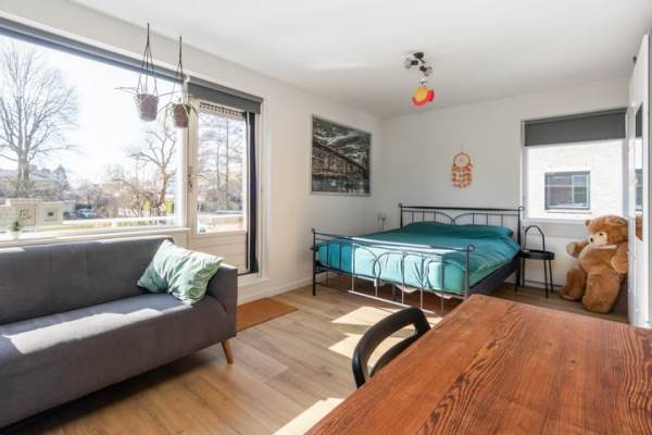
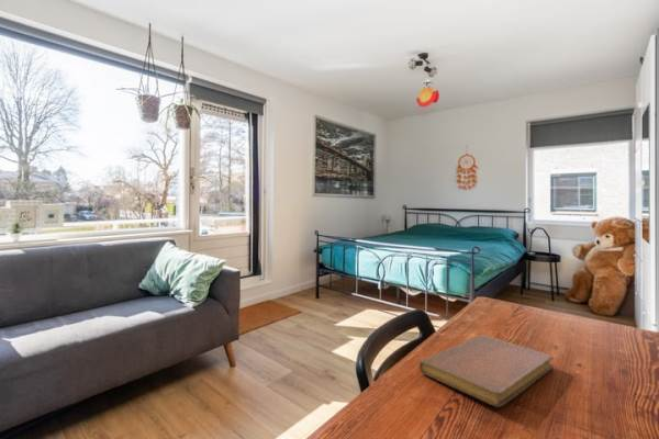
+ notebook [418,334,555,408]
